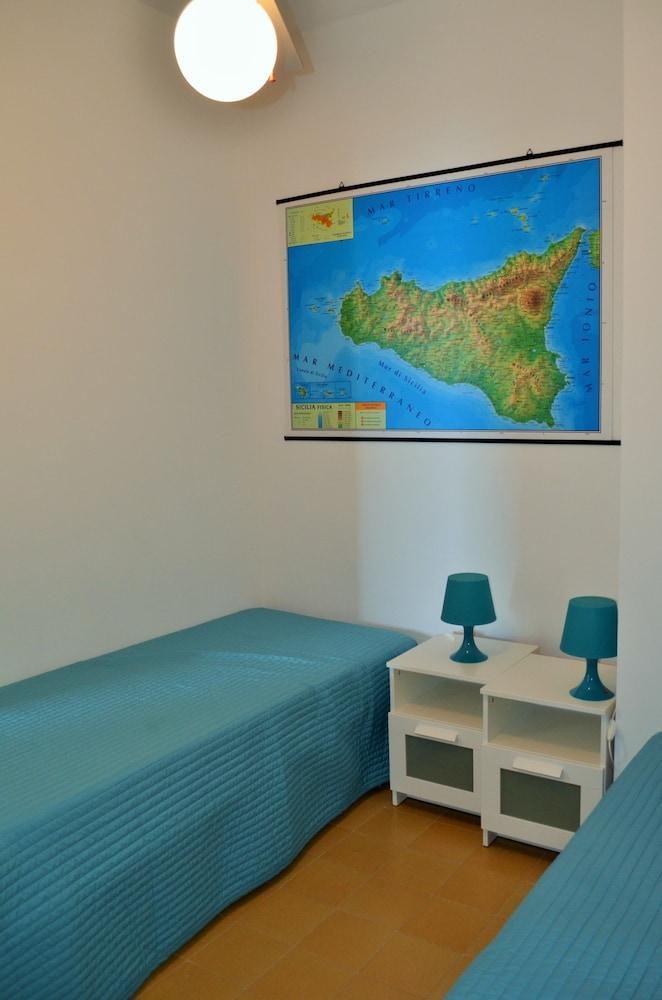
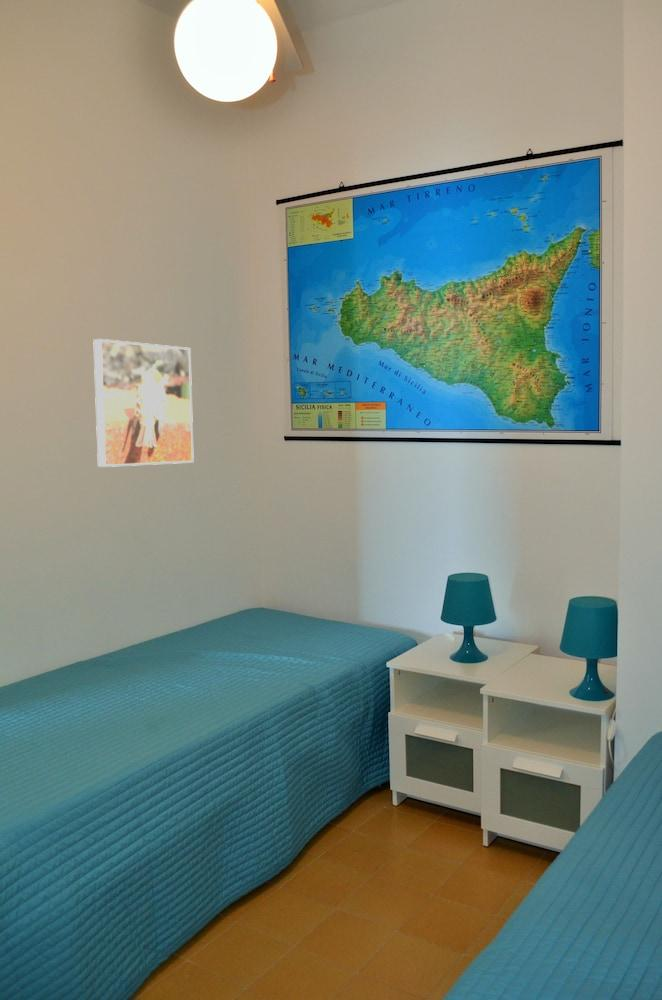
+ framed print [92,338,195,468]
